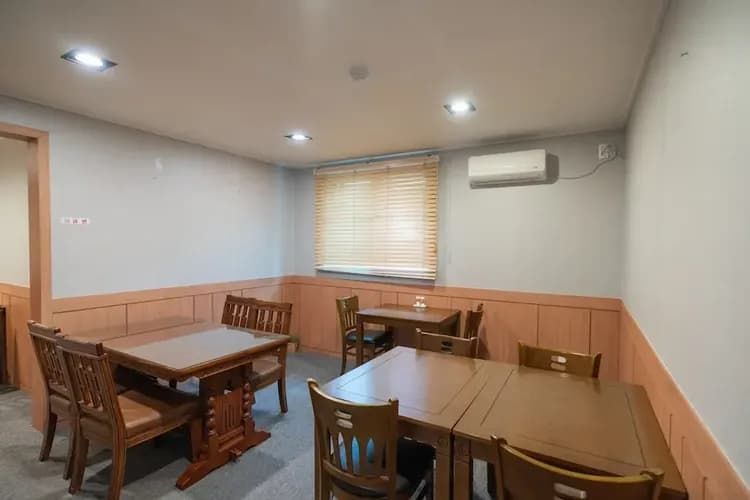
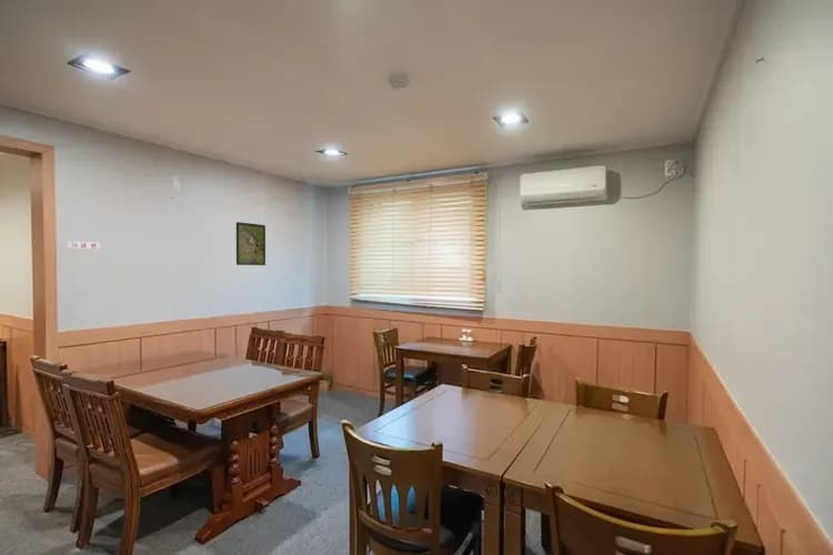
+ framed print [235,221,267,266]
